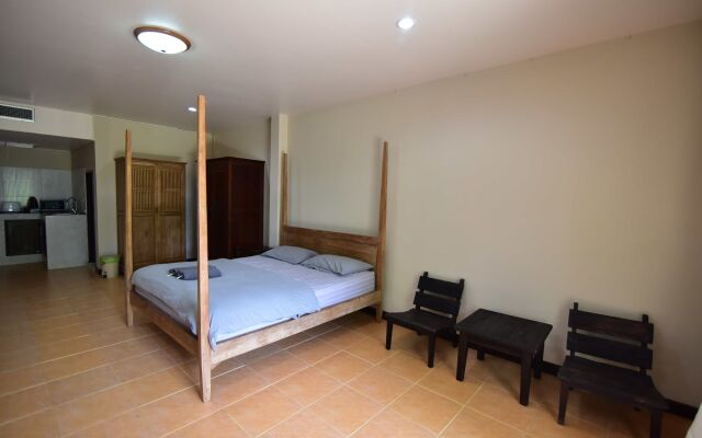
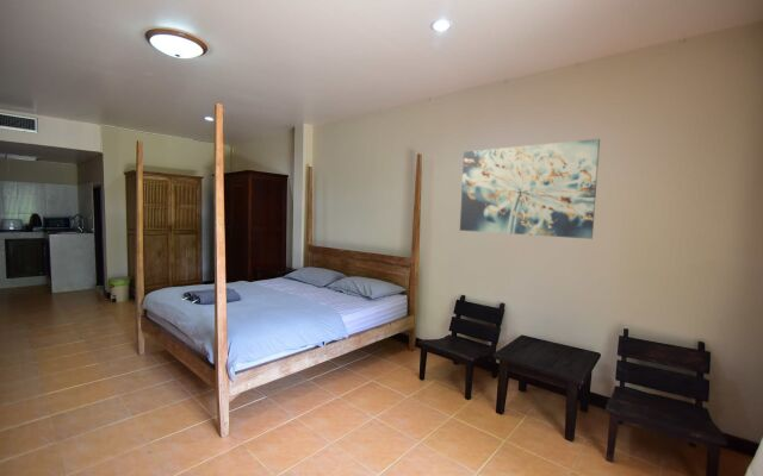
+ wall art [459,138,601,240]
